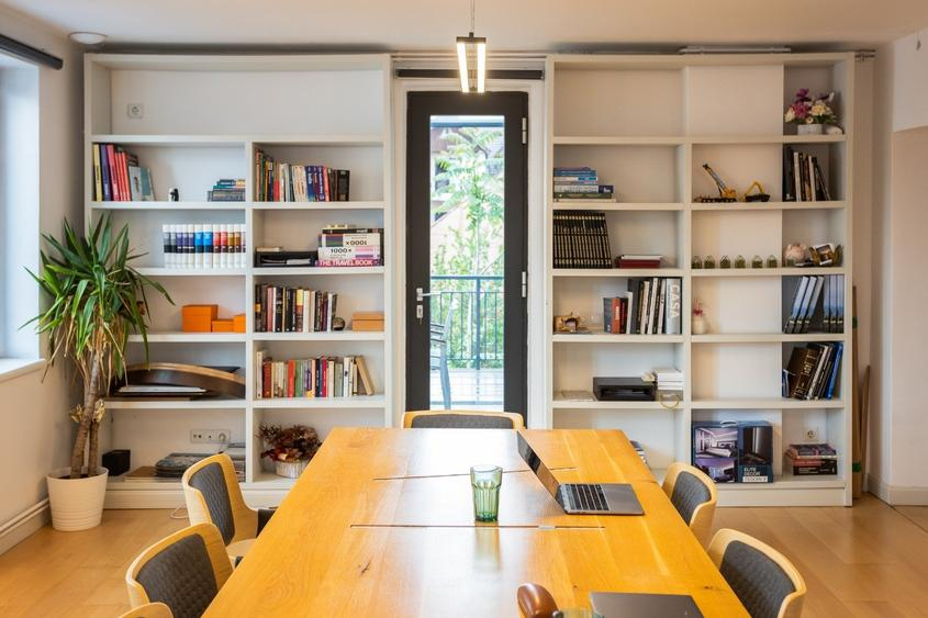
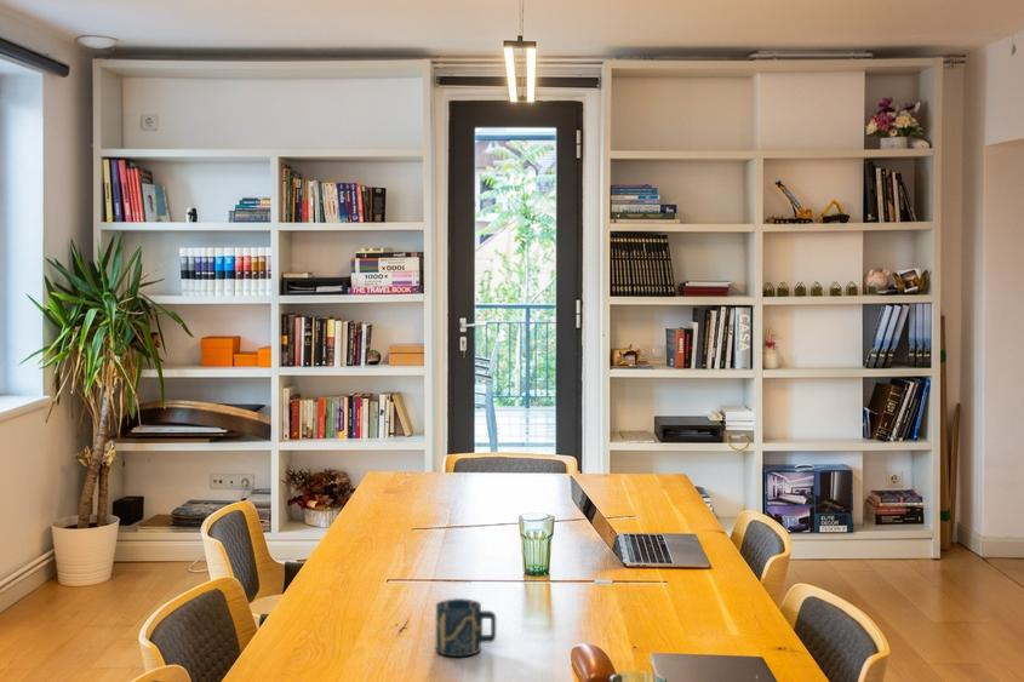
+ cup [435,597,497,658]
